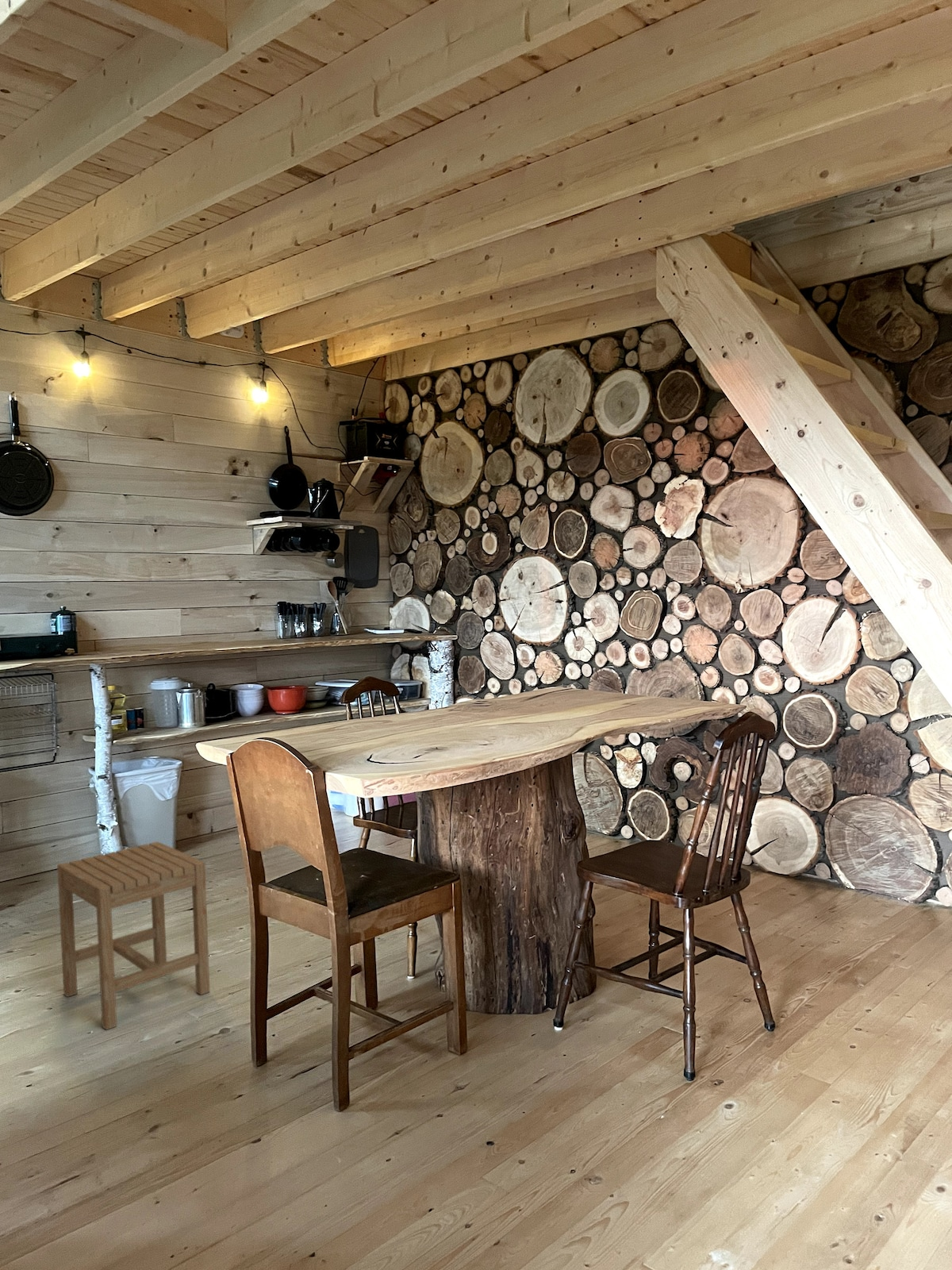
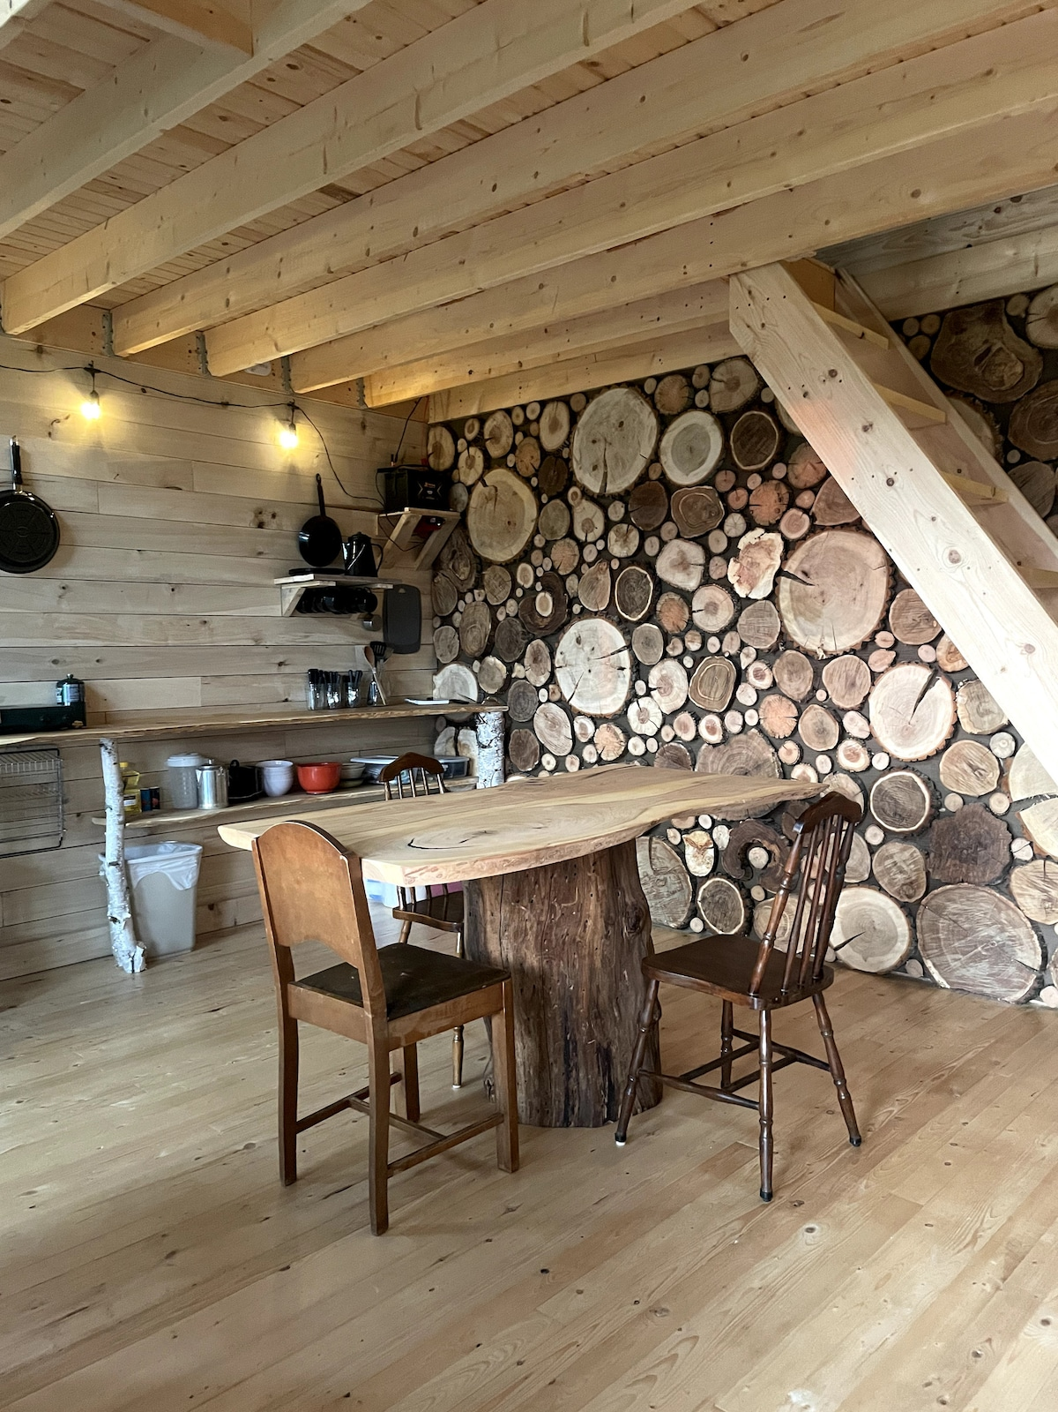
- stool [56,841,211,1030]
